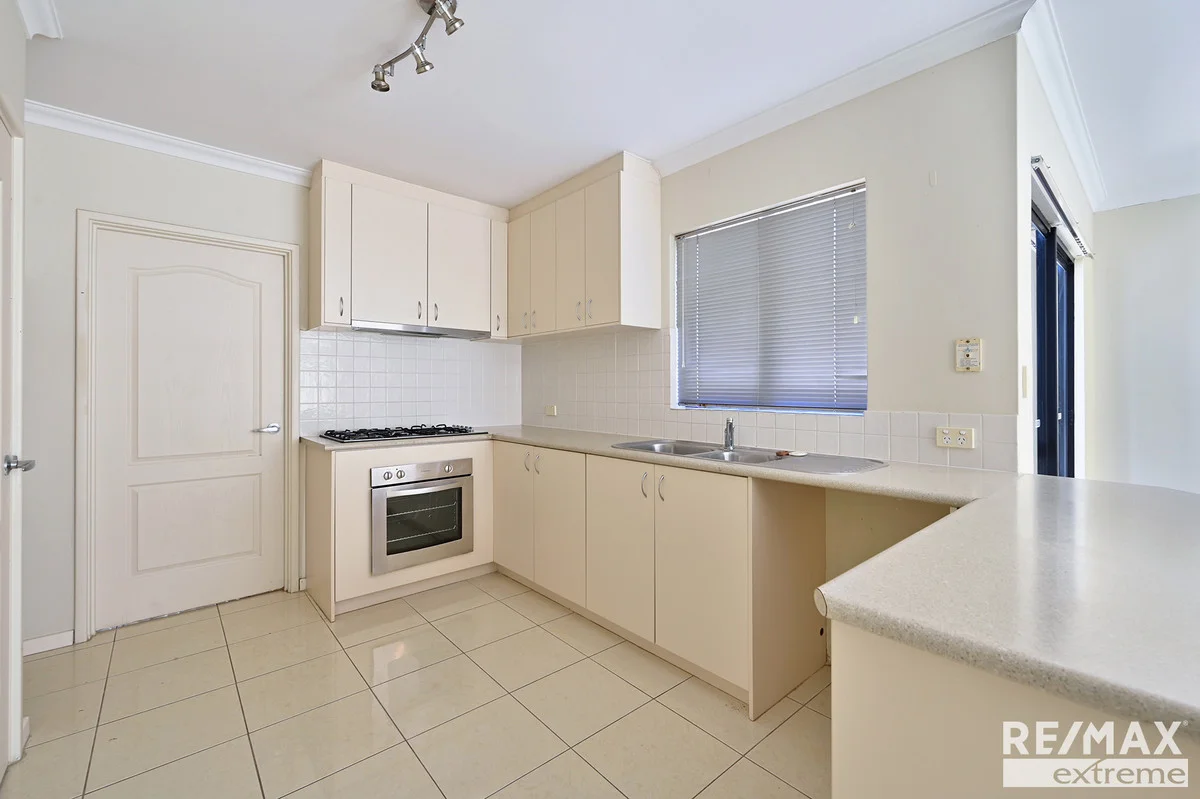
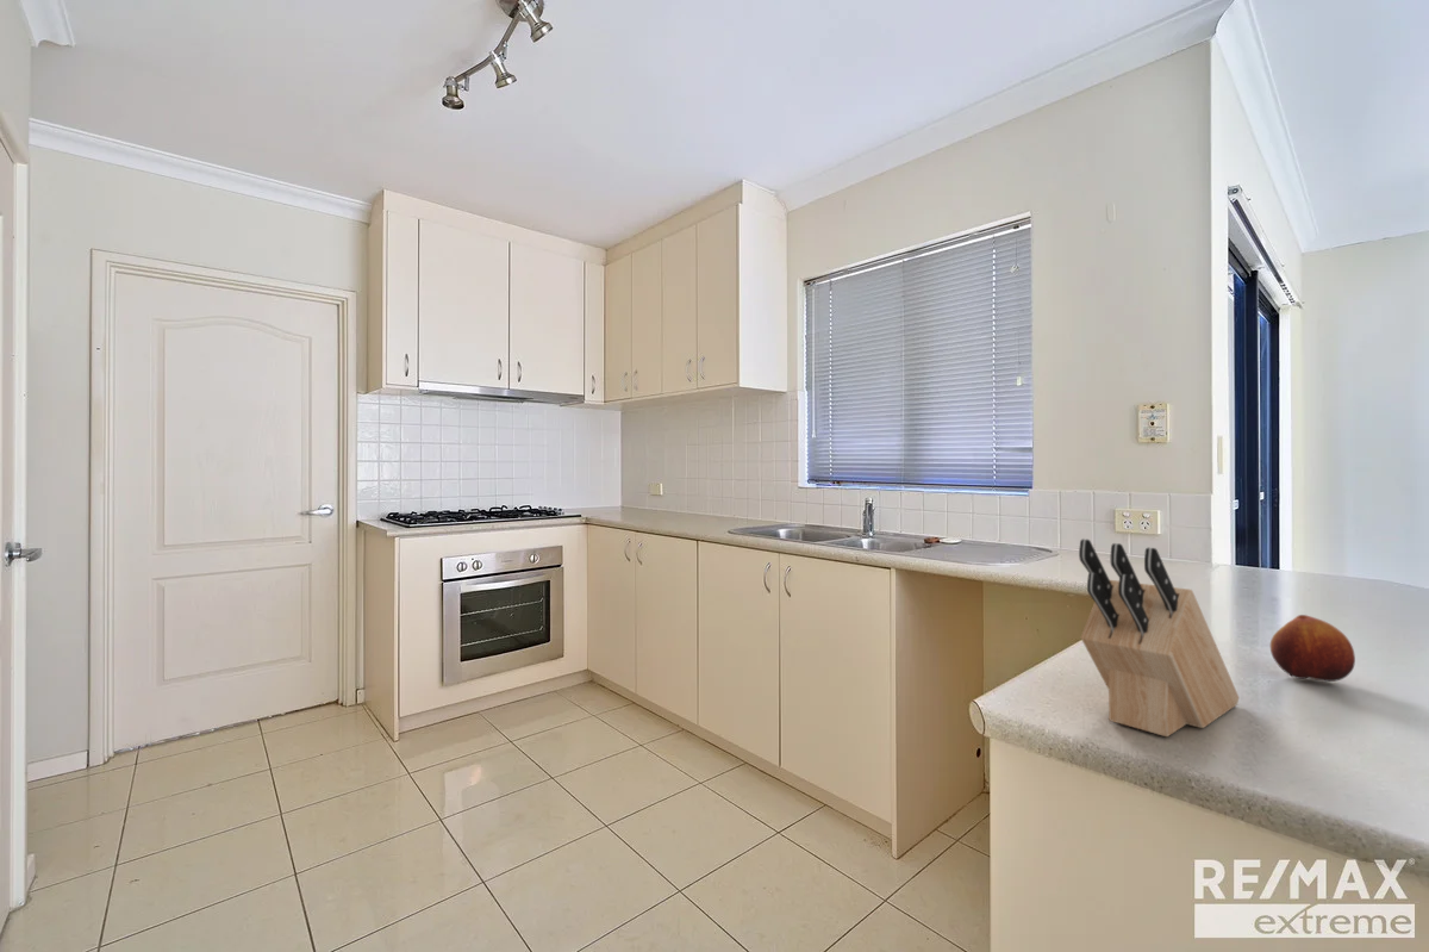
+ knife block [1078,537,1241,738]
+ fruit [1269,614,1356,683]
